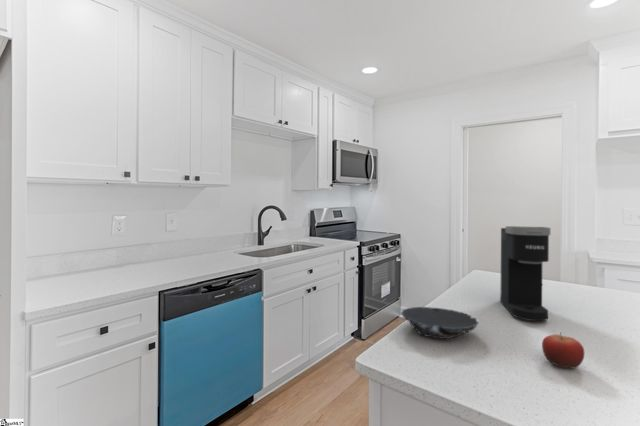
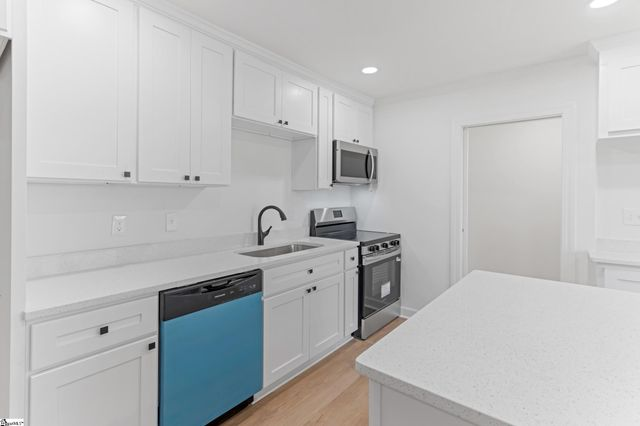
- coffee maker [499,225,551,322]
- bowl [400,306,480,340]
- fruit [541,331,586,369]
